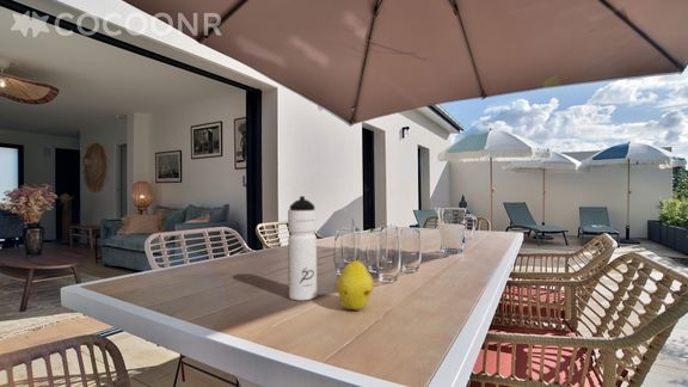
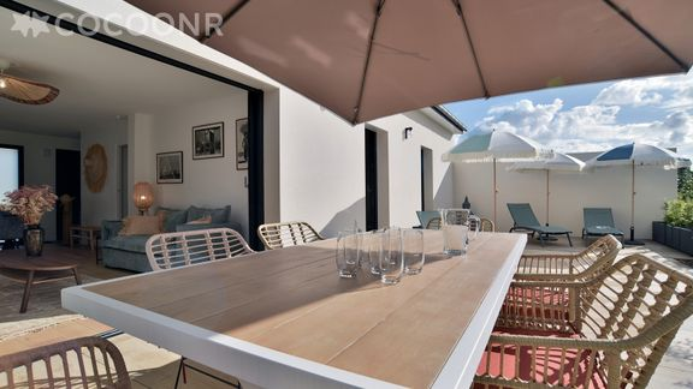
- water bottle [287,195,318,301]
- fruit [336,259,375,312]
